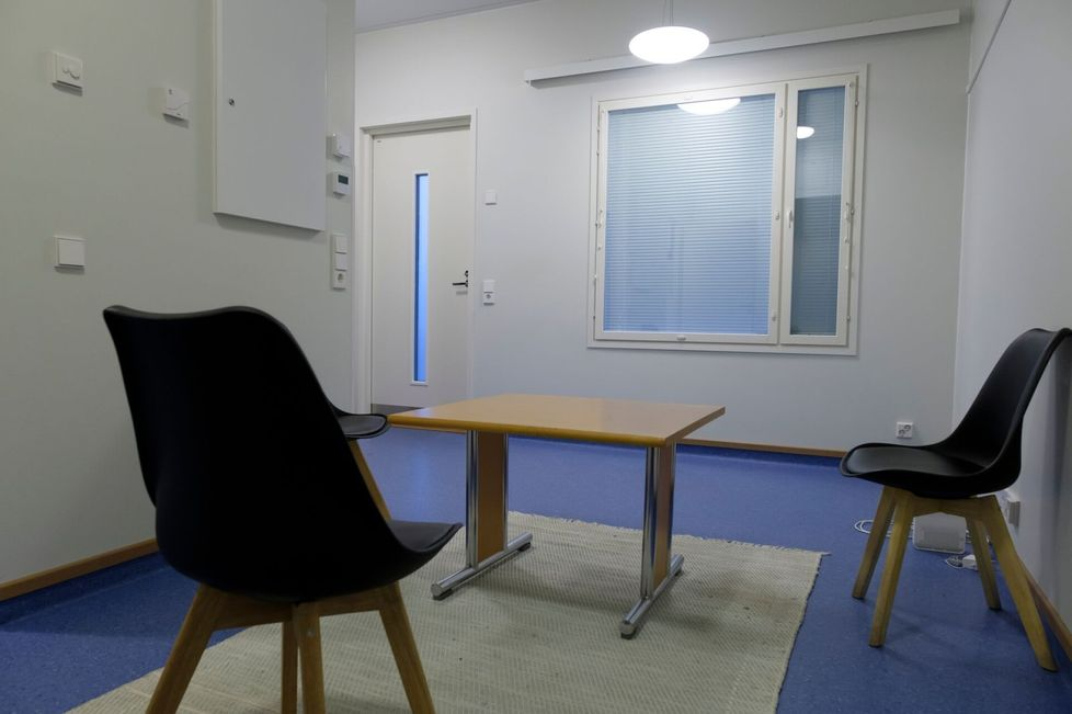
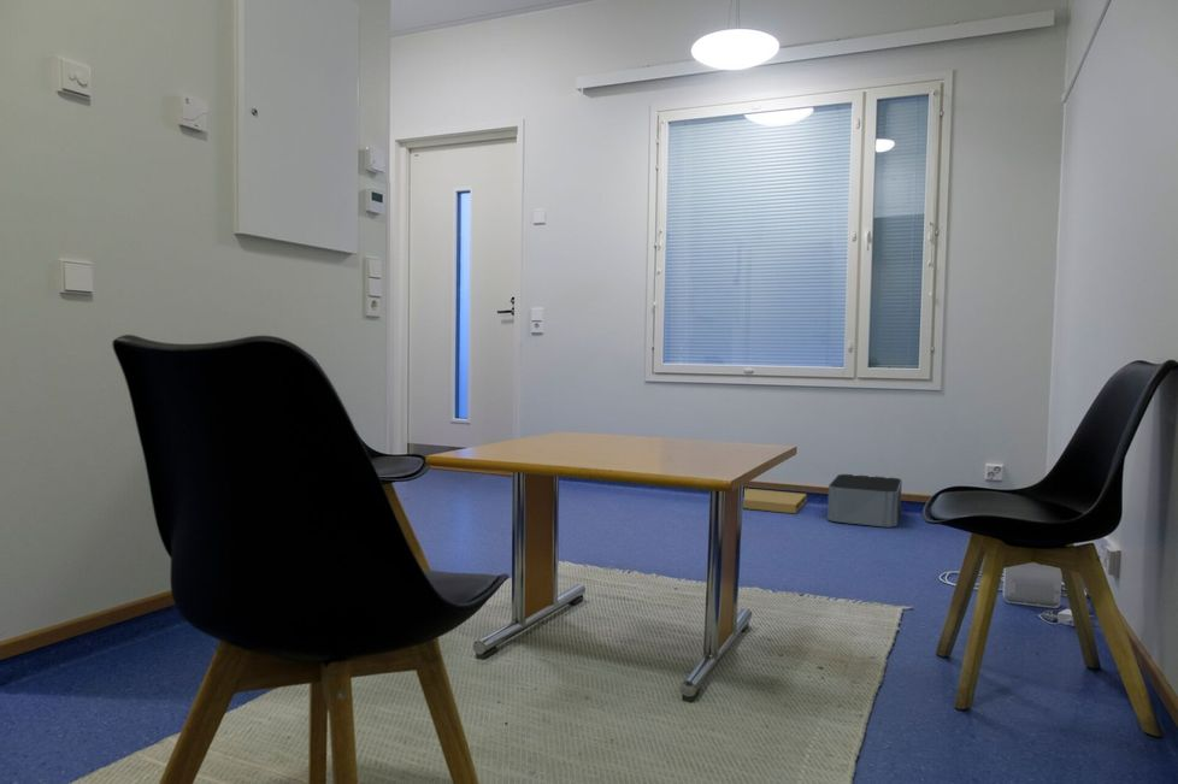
+ storage bin [826,473,903,529]
+ cardboard box [742,488,808,515]
